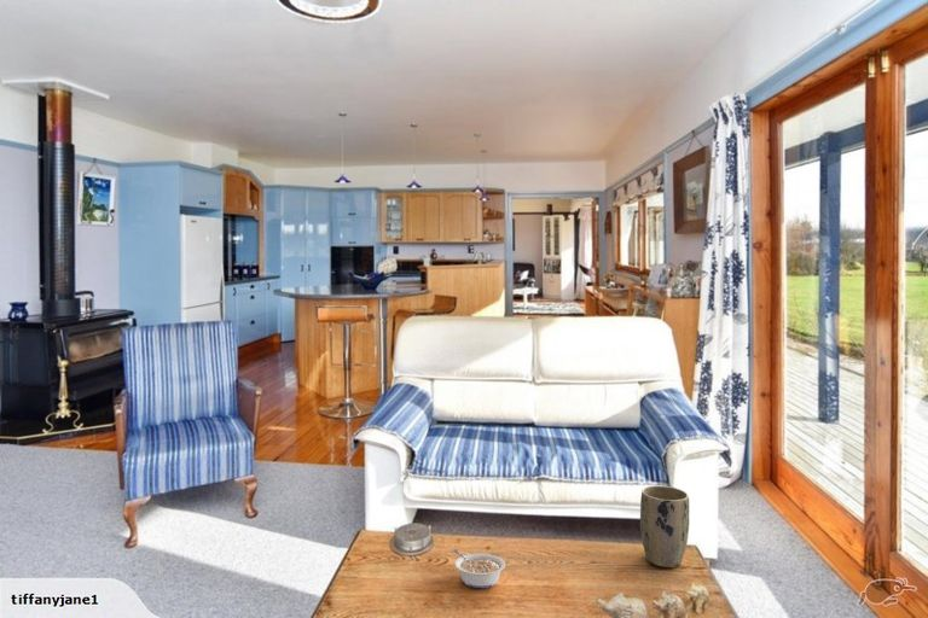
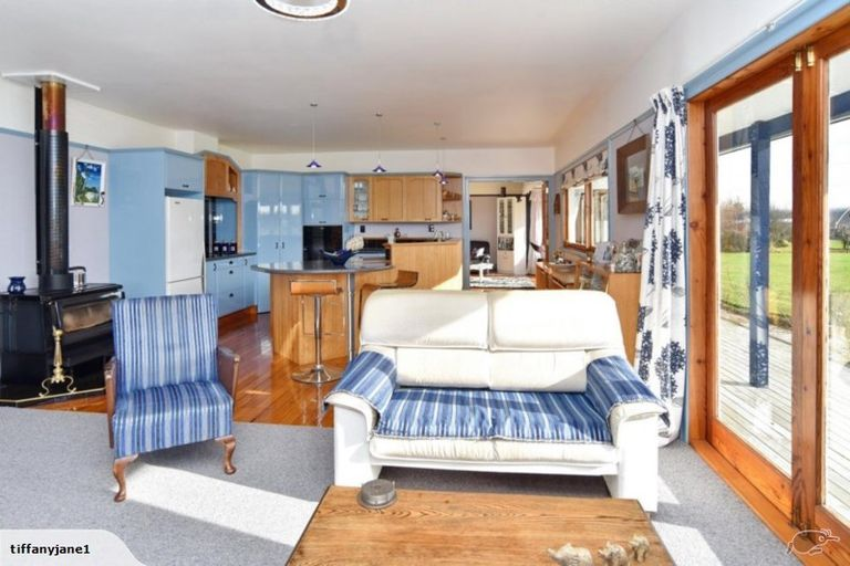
- plant pot [639,485,690,569]
- legume [452,548,506,589]
